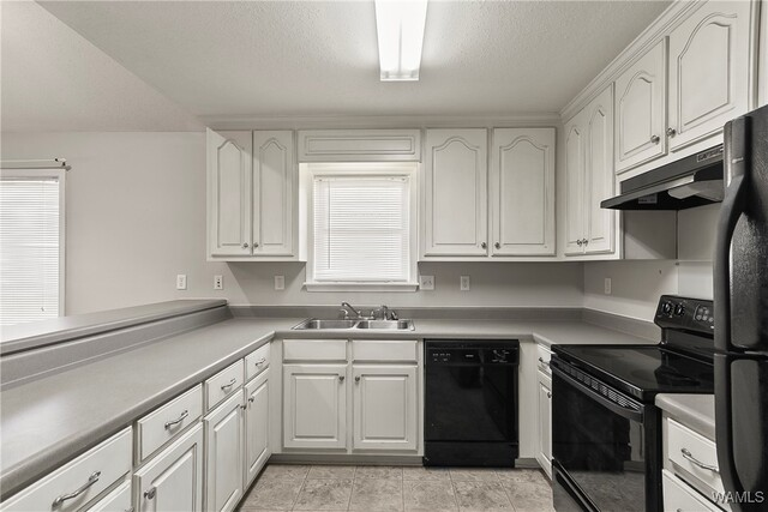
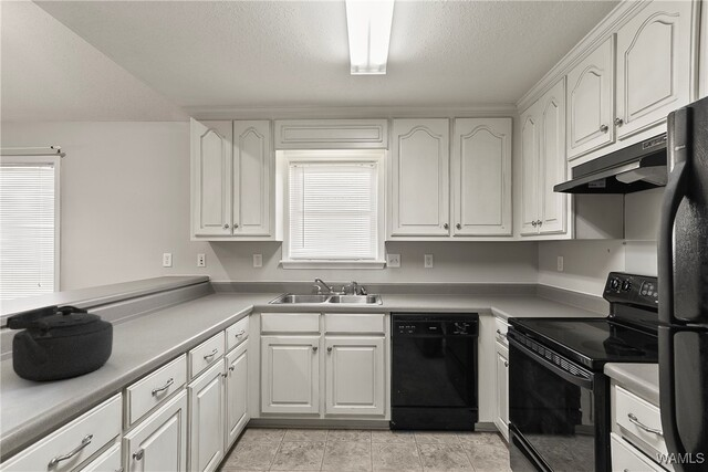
+ kettle [4,304,114,382]
